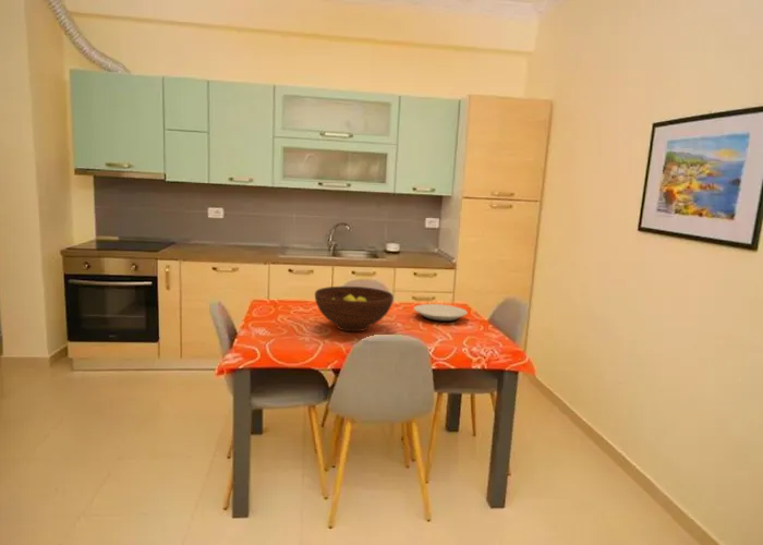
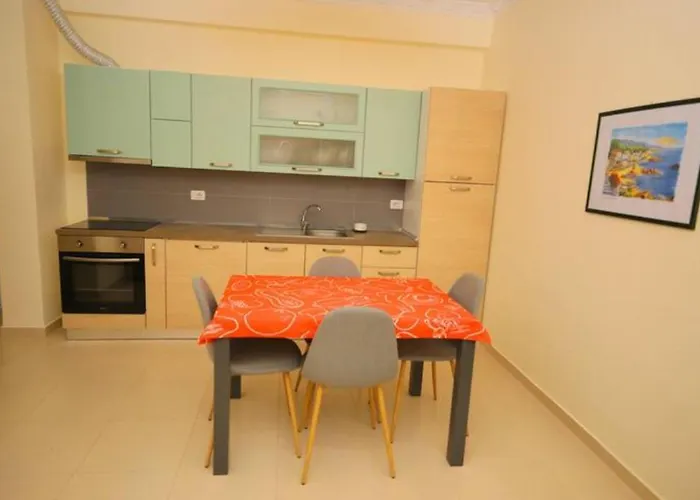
- fruit bowl [314,286,395,332]
- plate [413,303,469,323]
